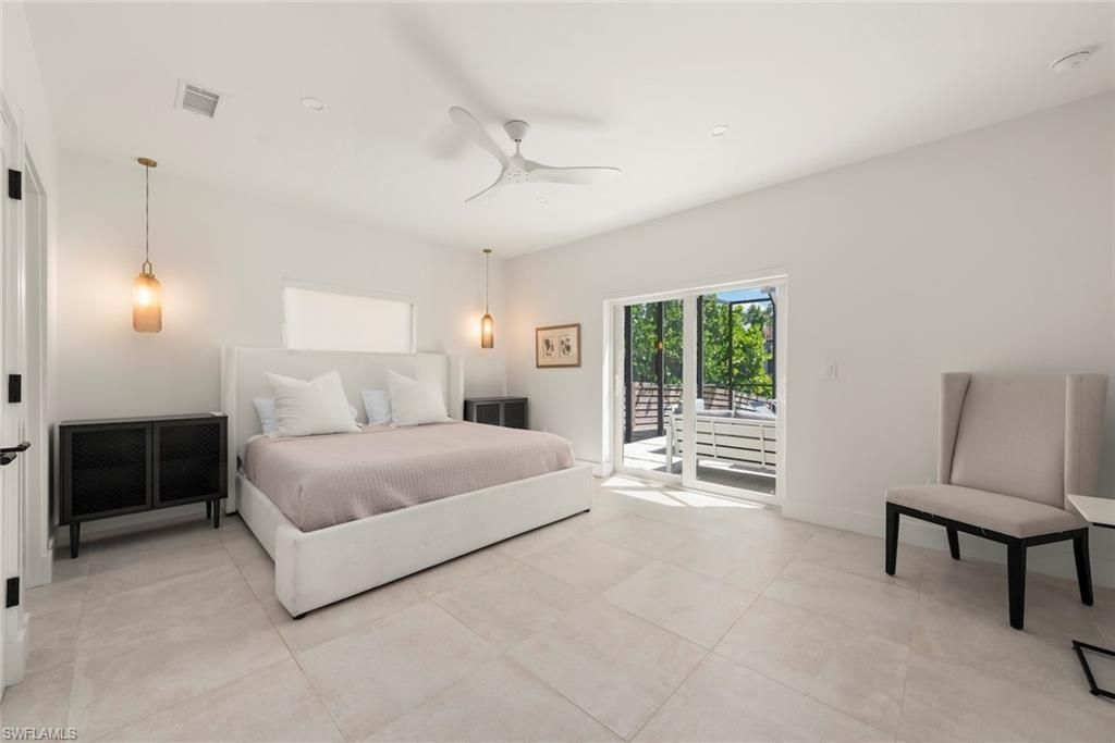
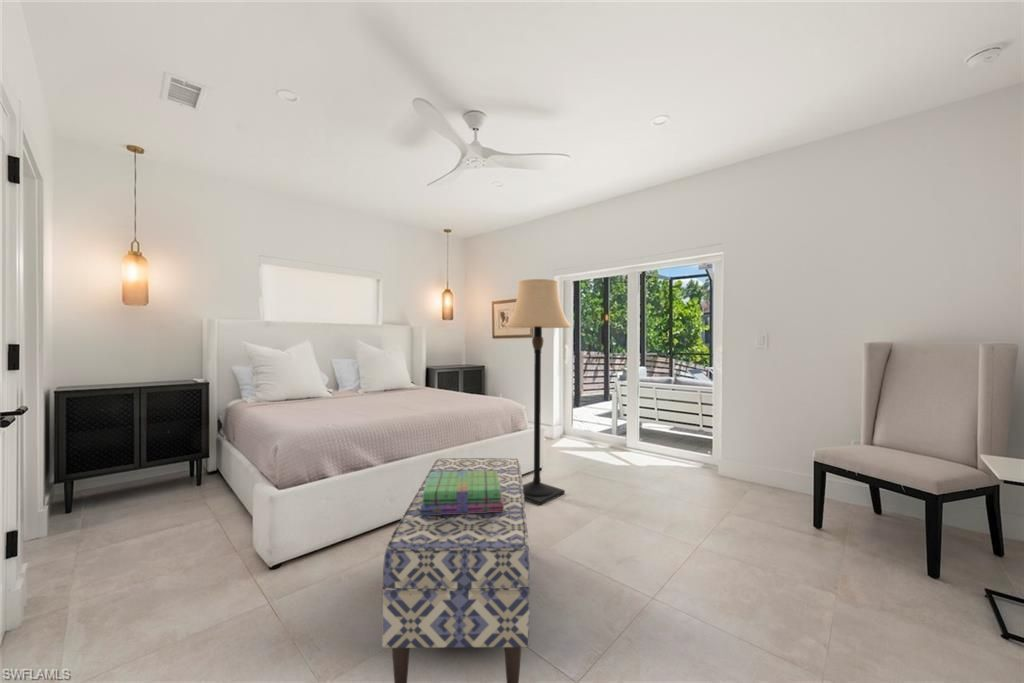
+ lamp [503,278,573,506]
+ bench [381,457,531,683]
+ stack of books [421,471,504,515]
